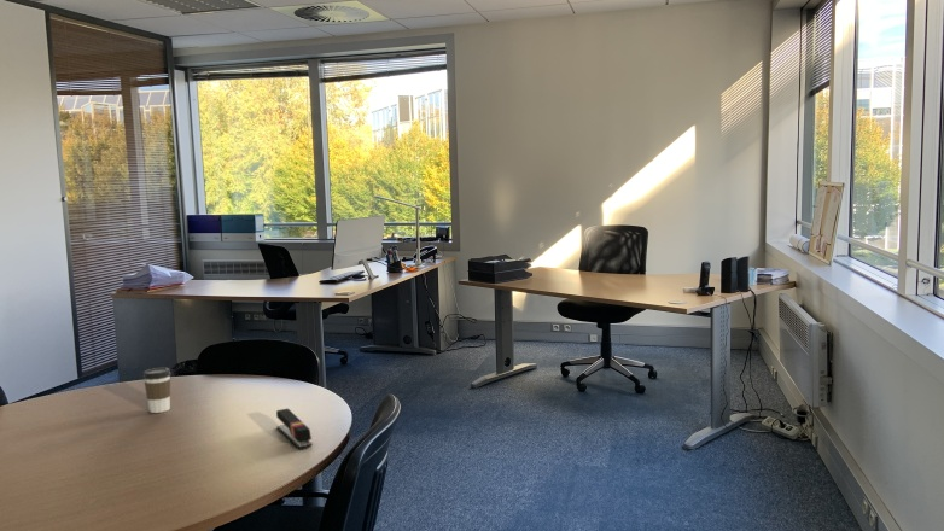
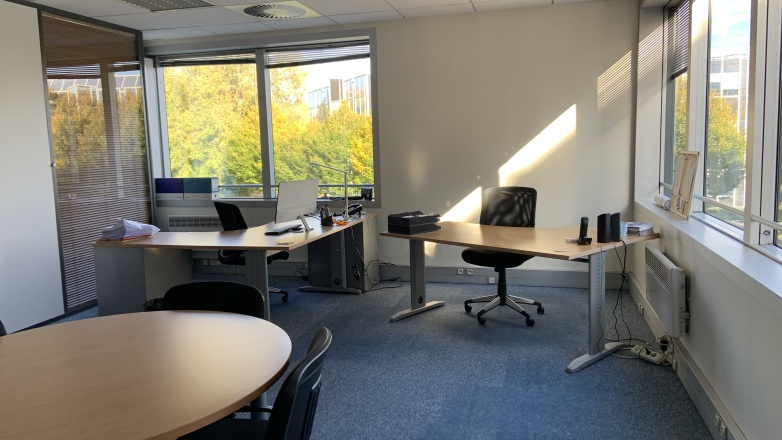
- coffee cup [142,367,173,414]
- stapler [275,408,314,450]
